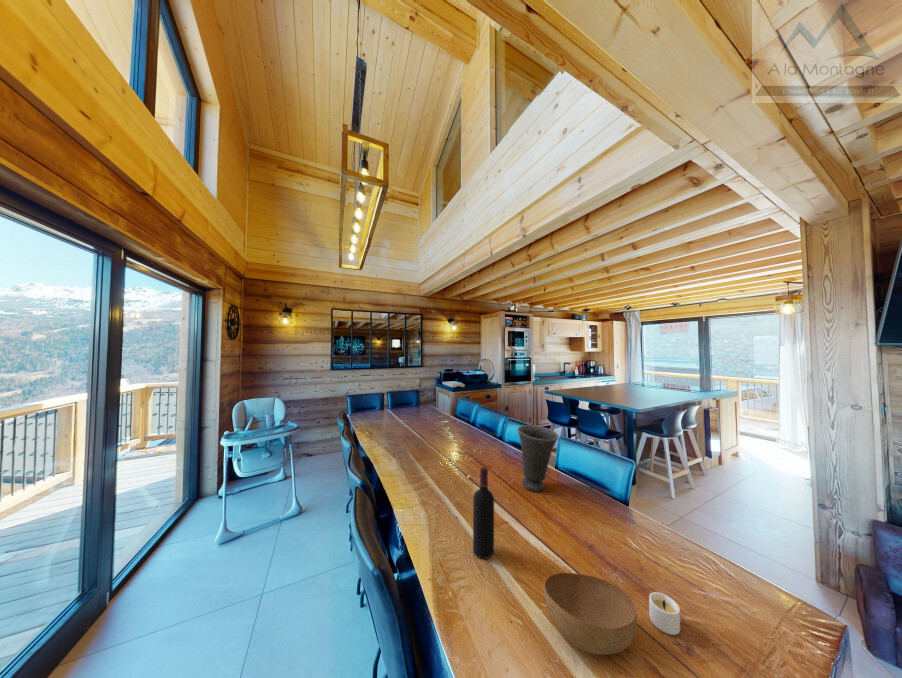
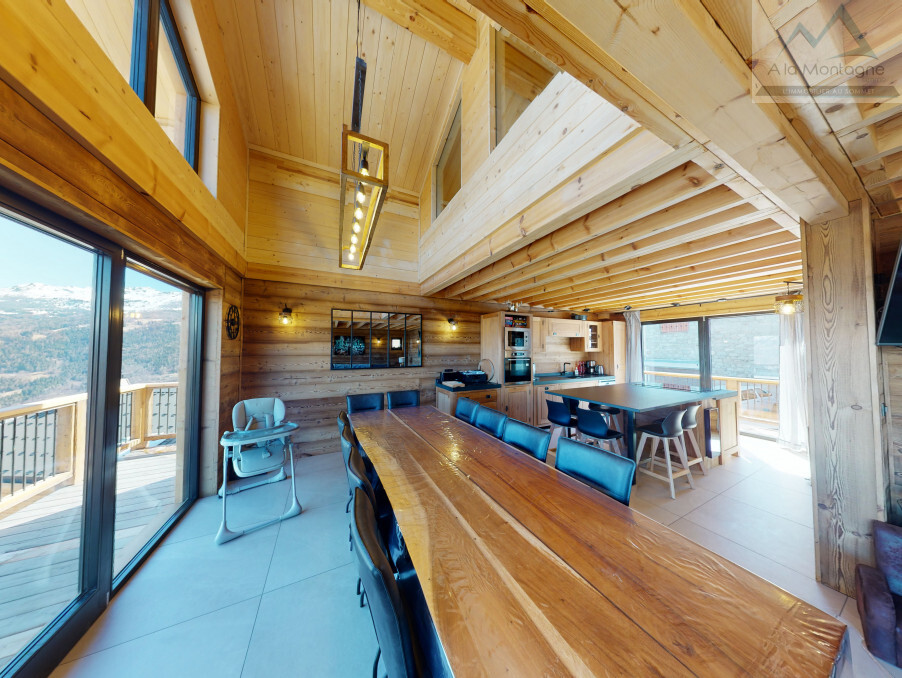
- candle [648,591,681,636]
- bowl [543,572,638,656]
- vase [516,424,559,493]
- wine bottle [472,466,495,560]
